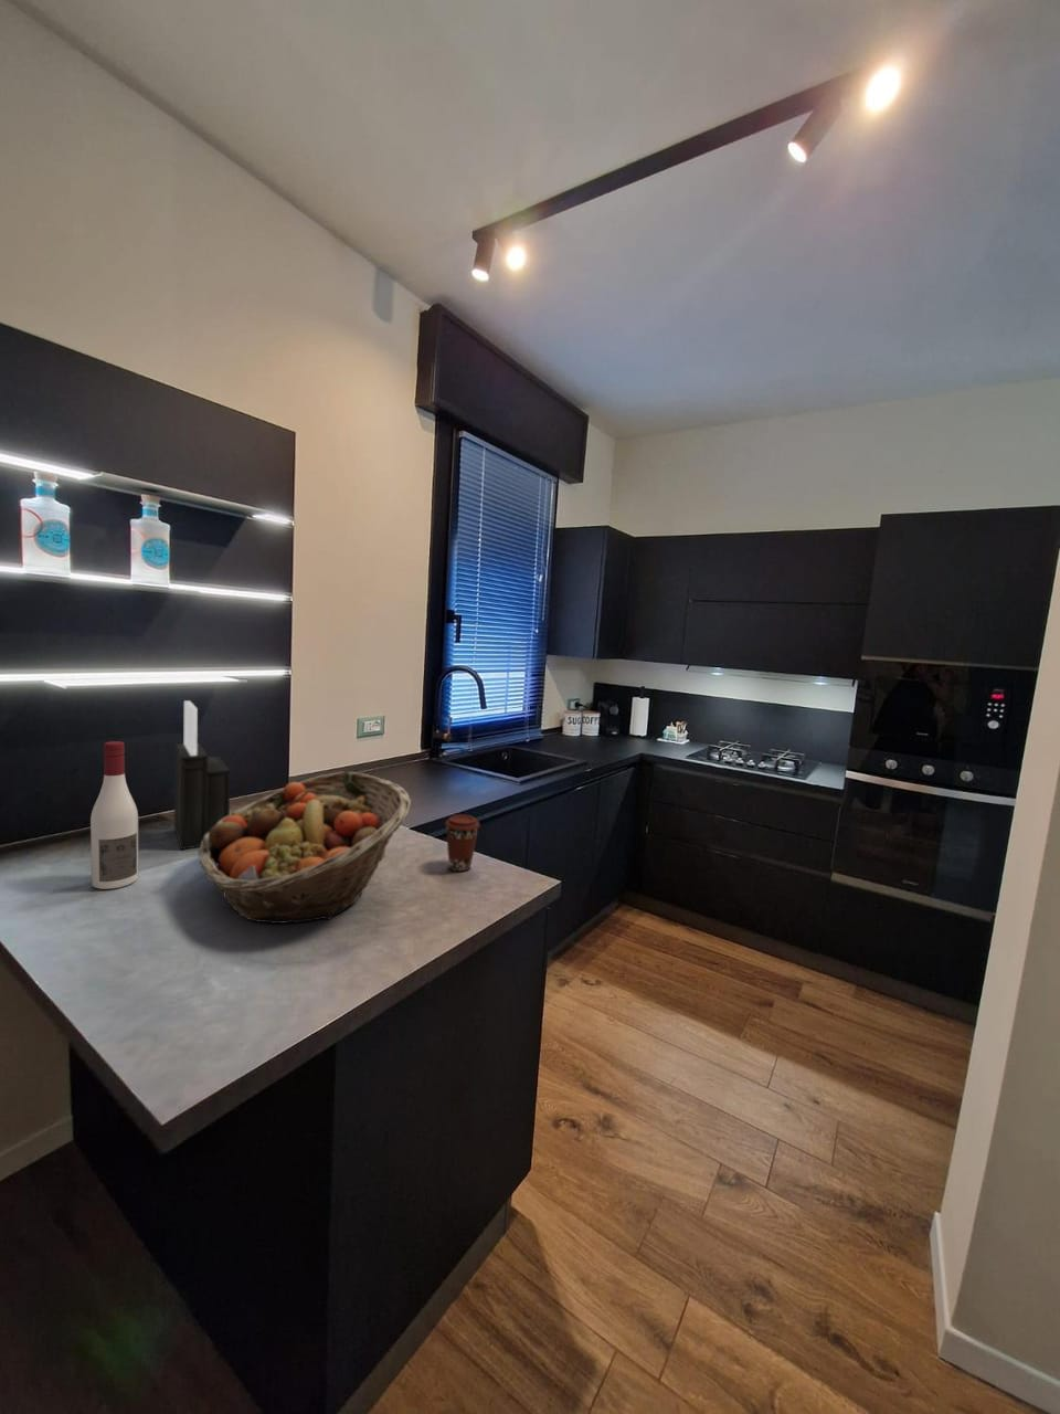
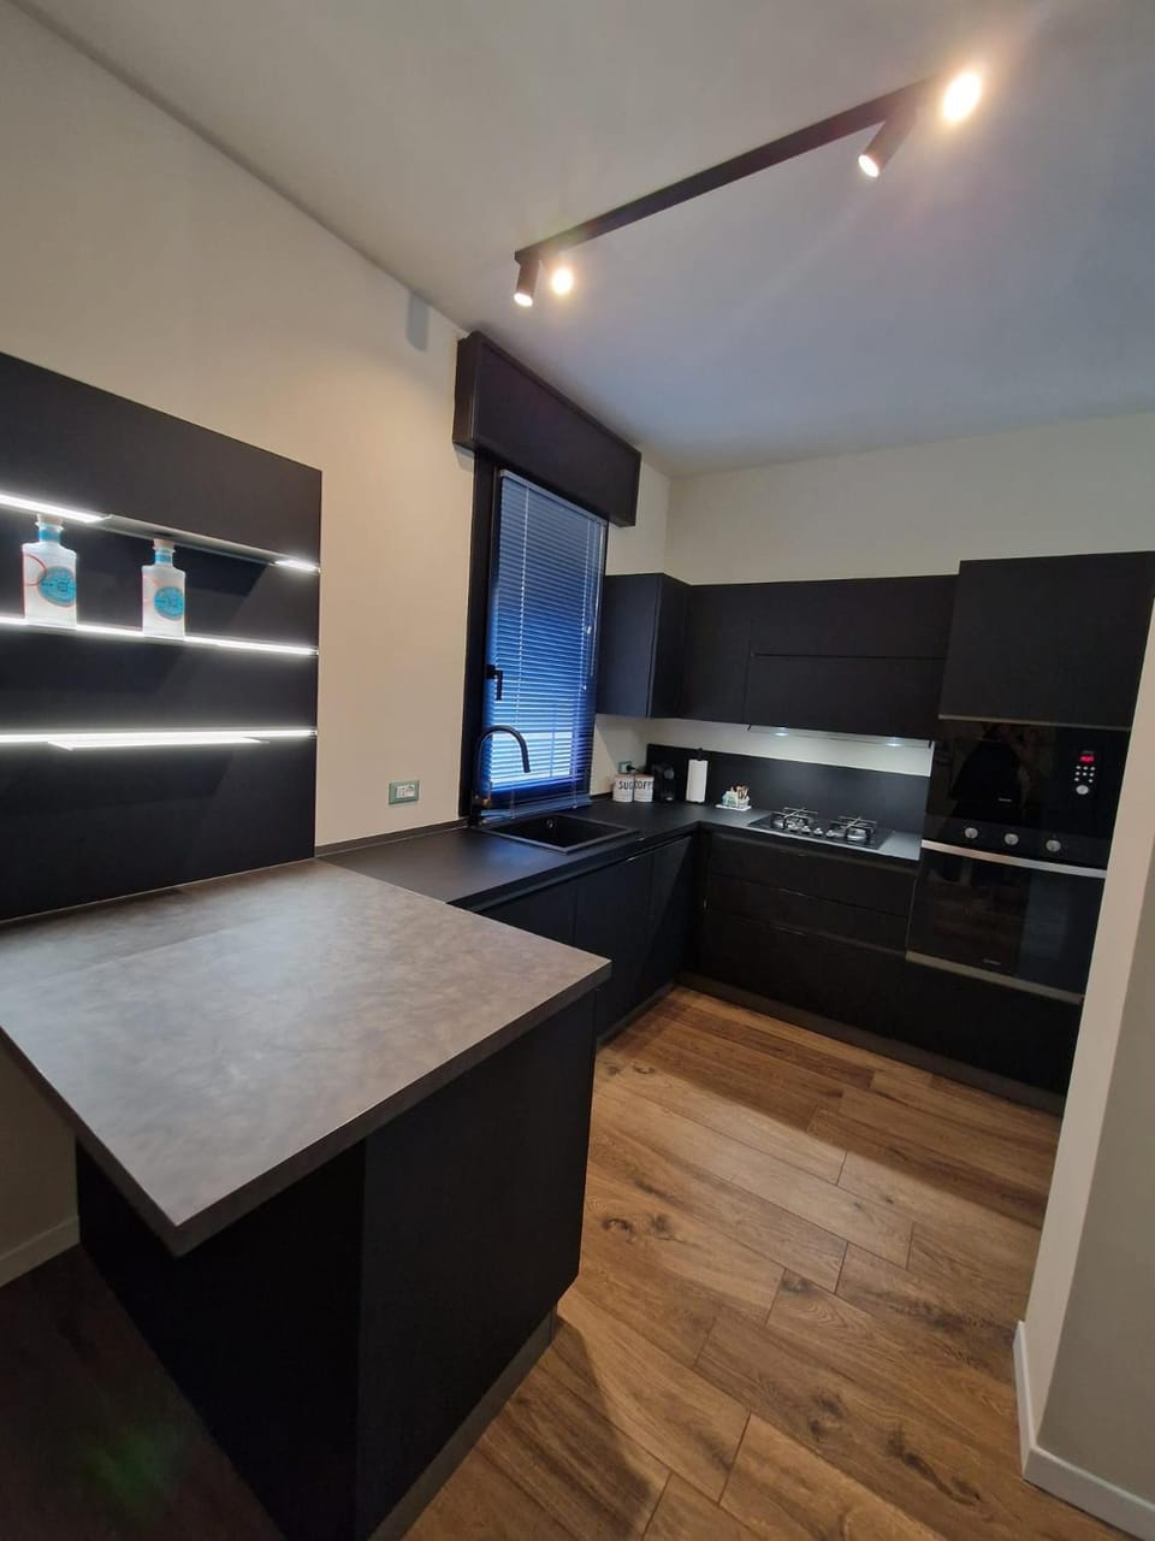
- knife block [174,699,230,851]
- fruit basket [198,770,412,924]
- alcohol [89,740,139,891]
- coffee cup [444,814,481,873]
